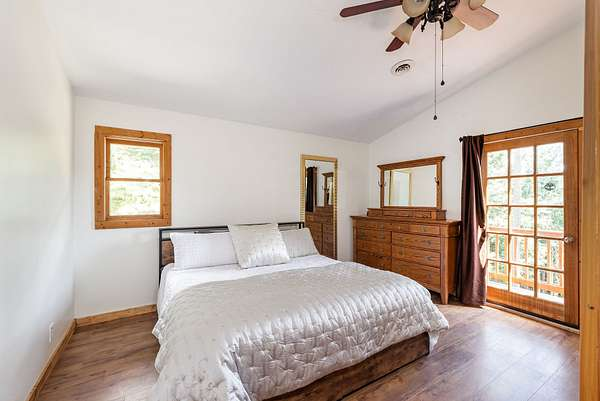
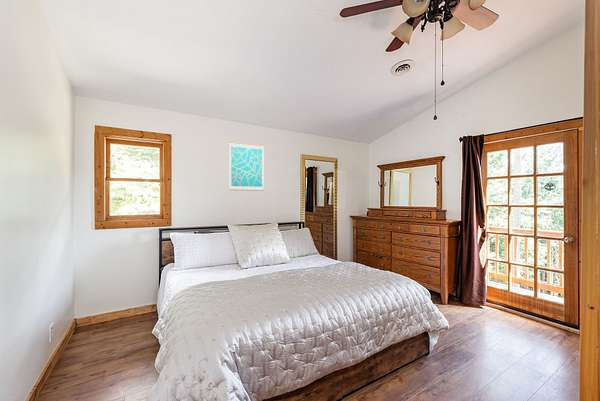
+ wall art [229,141,265,192]
